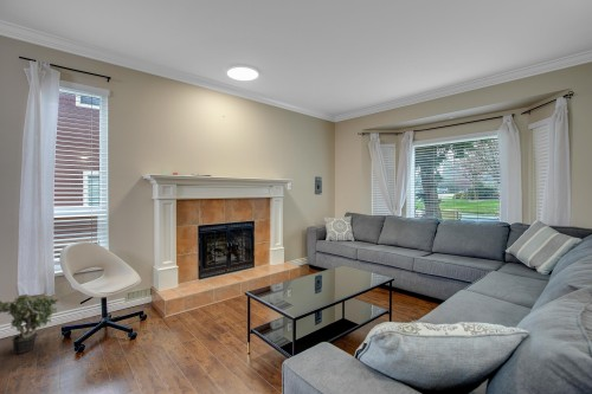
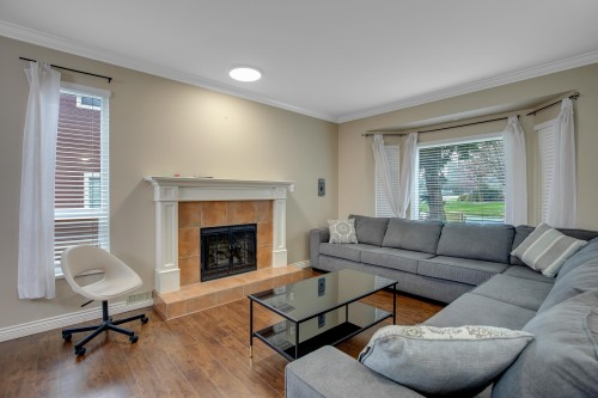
- potted plant [0,293,59,355]
